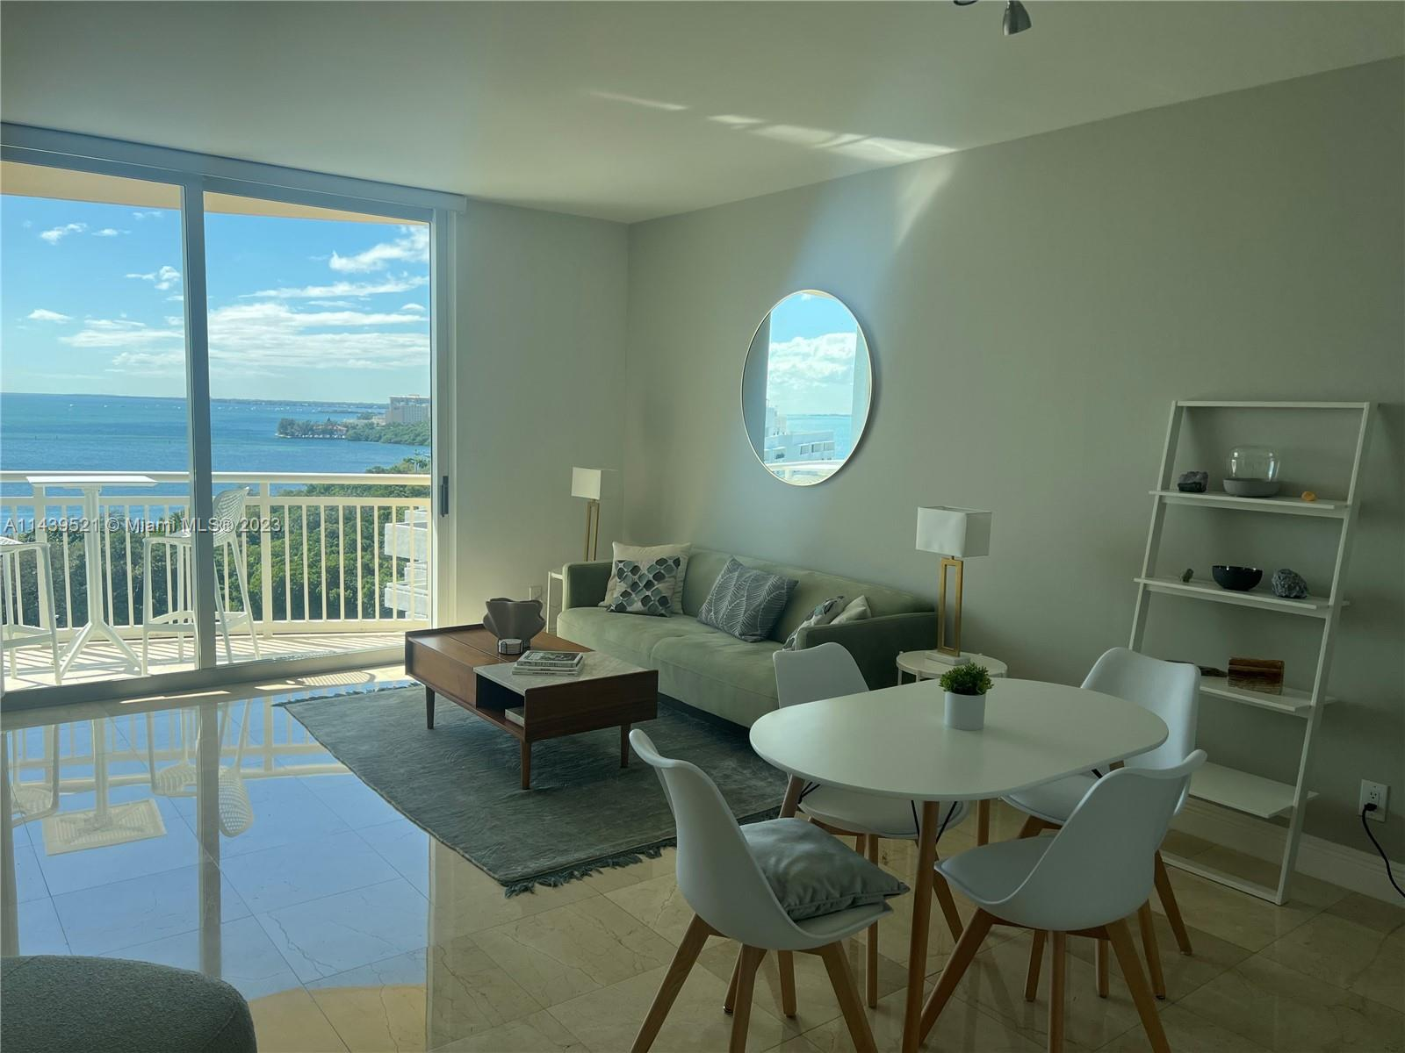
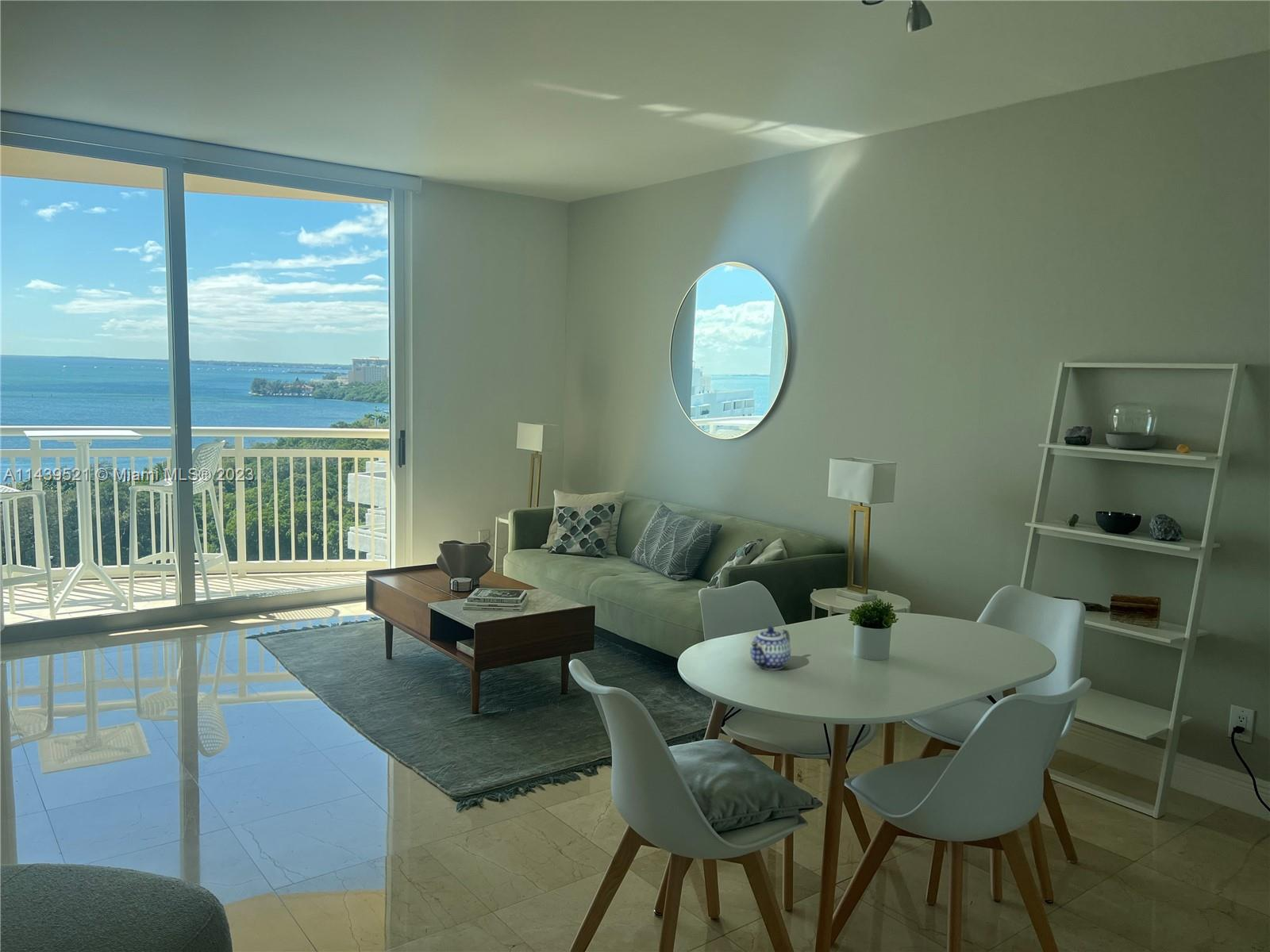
+ teapot [749,626,791,671]
